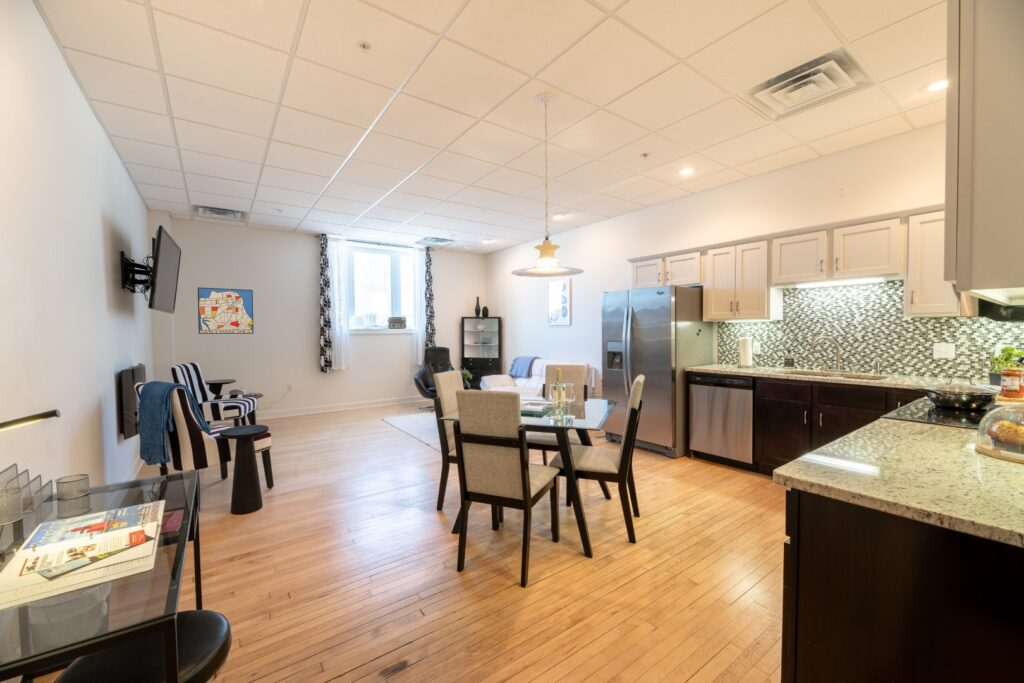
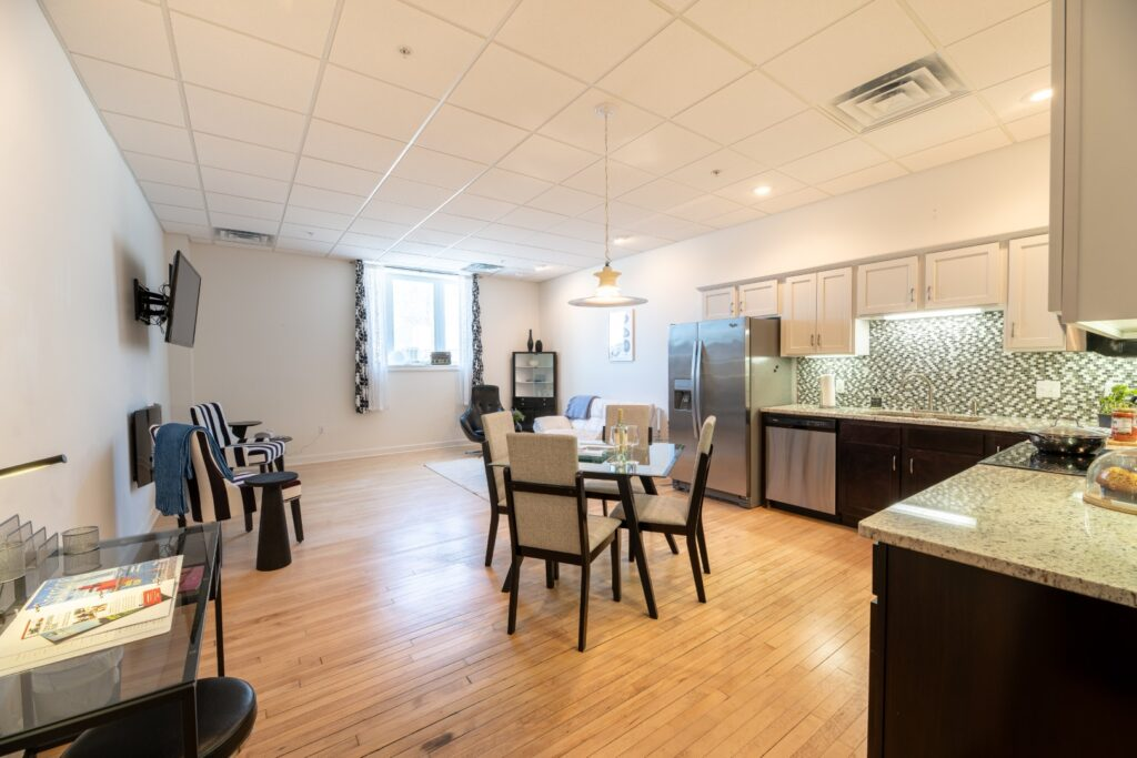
- wall art [197,286,254,335]
